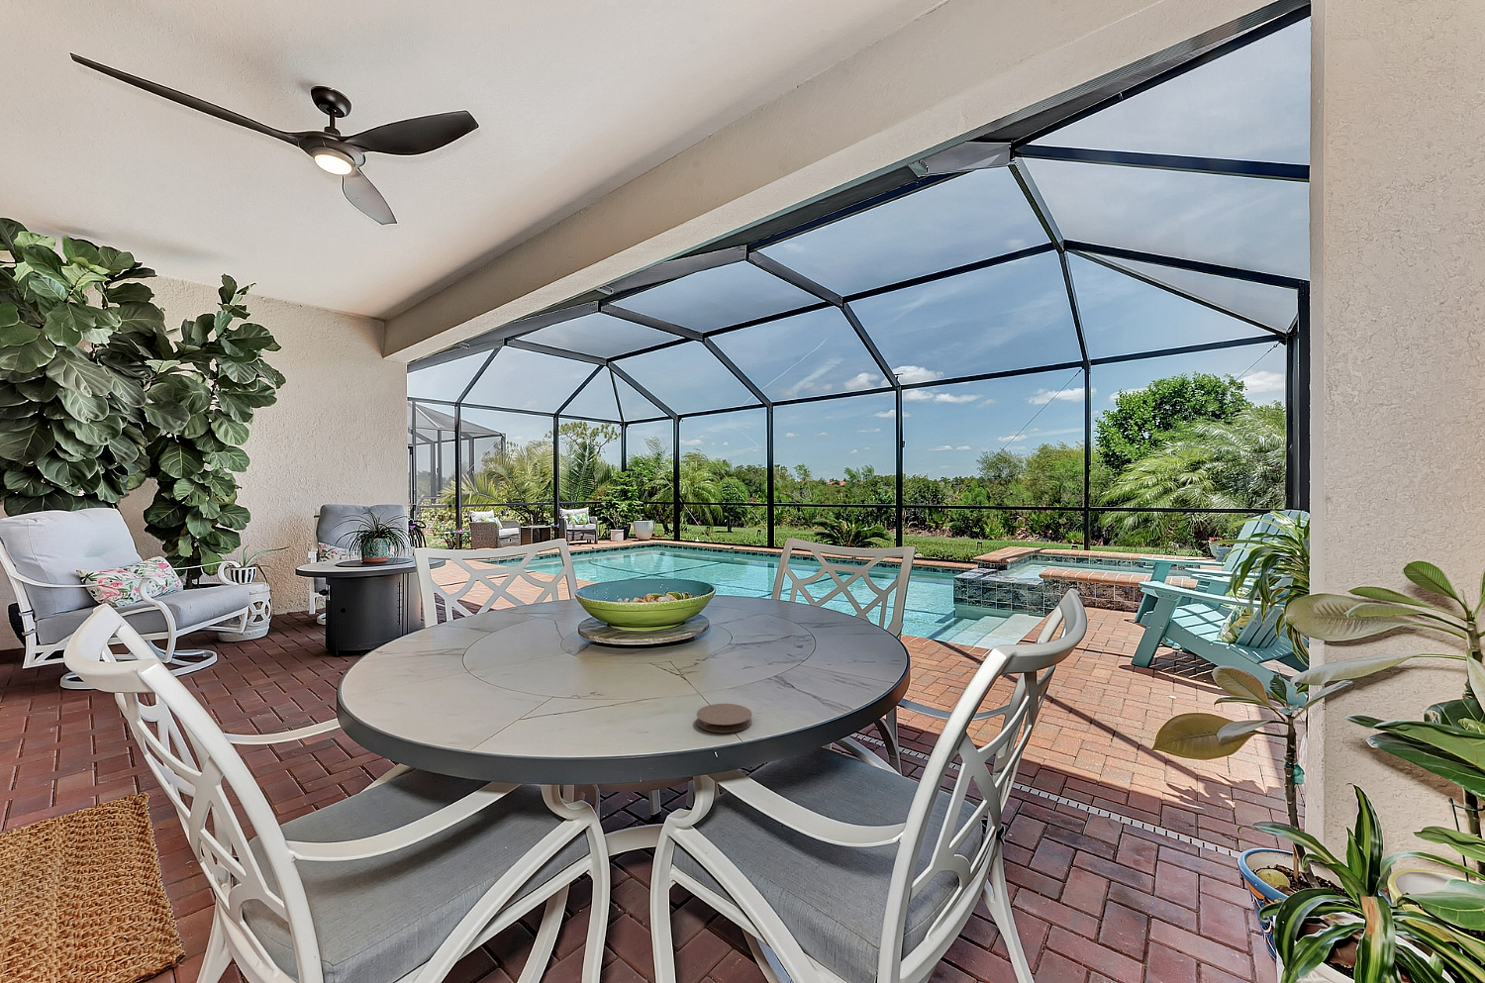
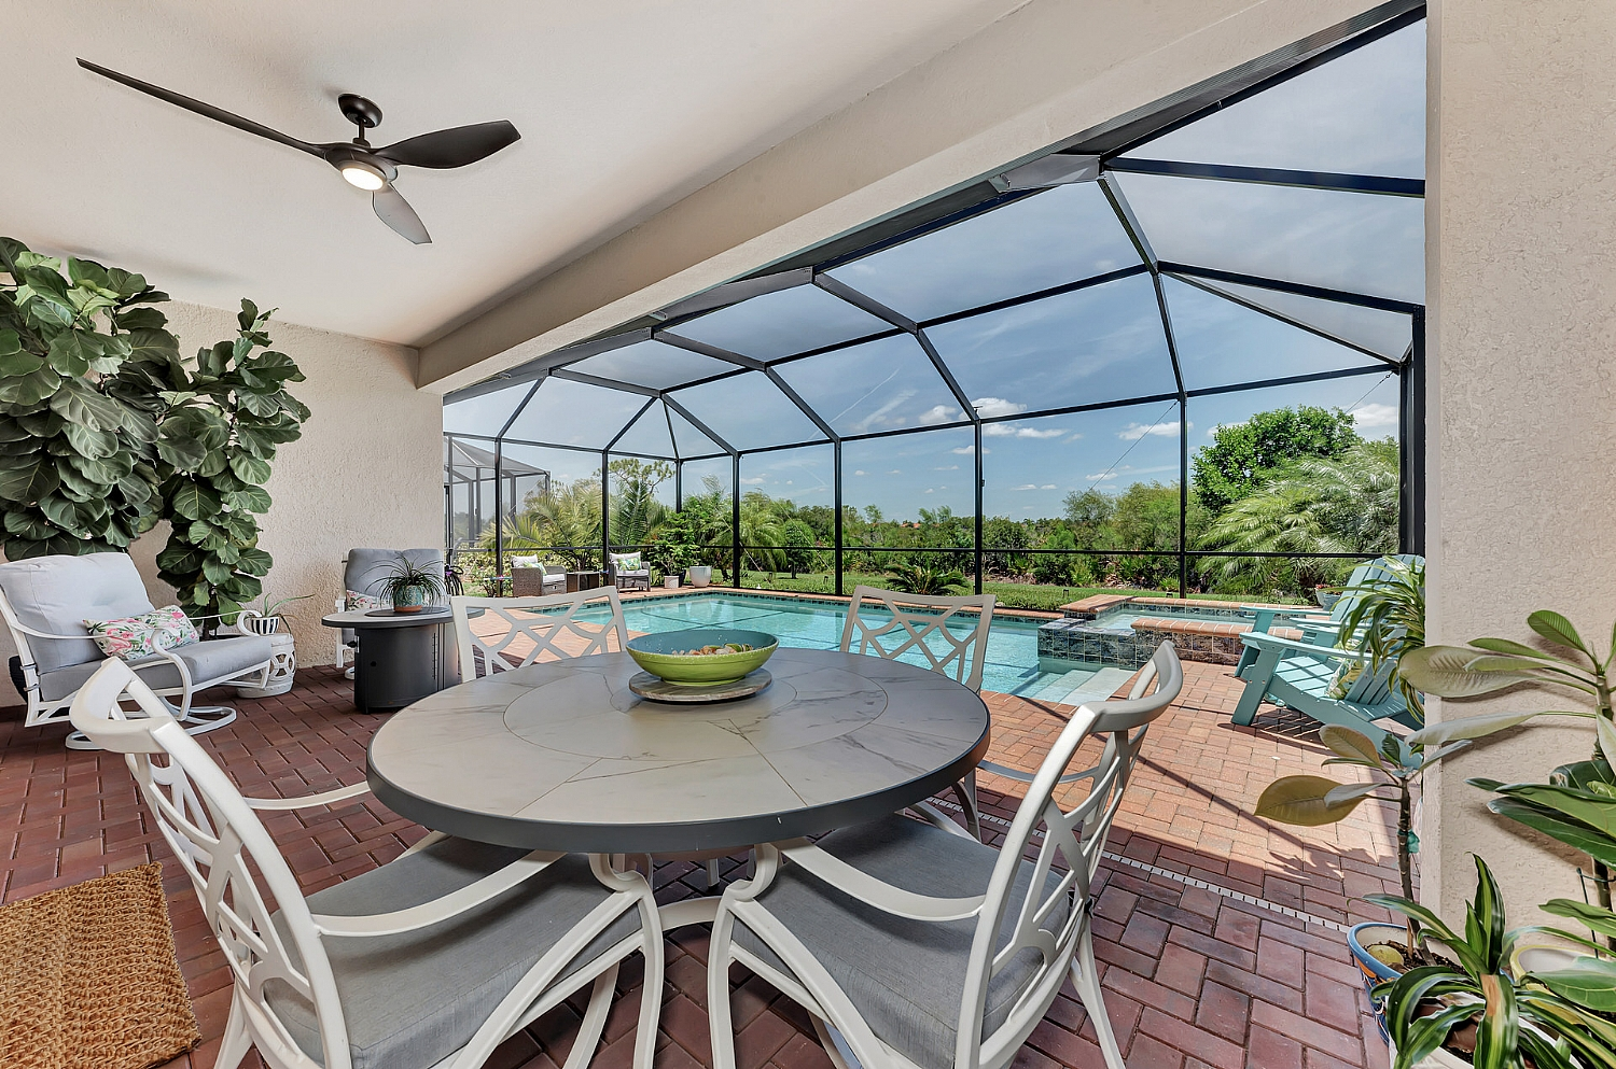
- coaster [695,703,752,734]
